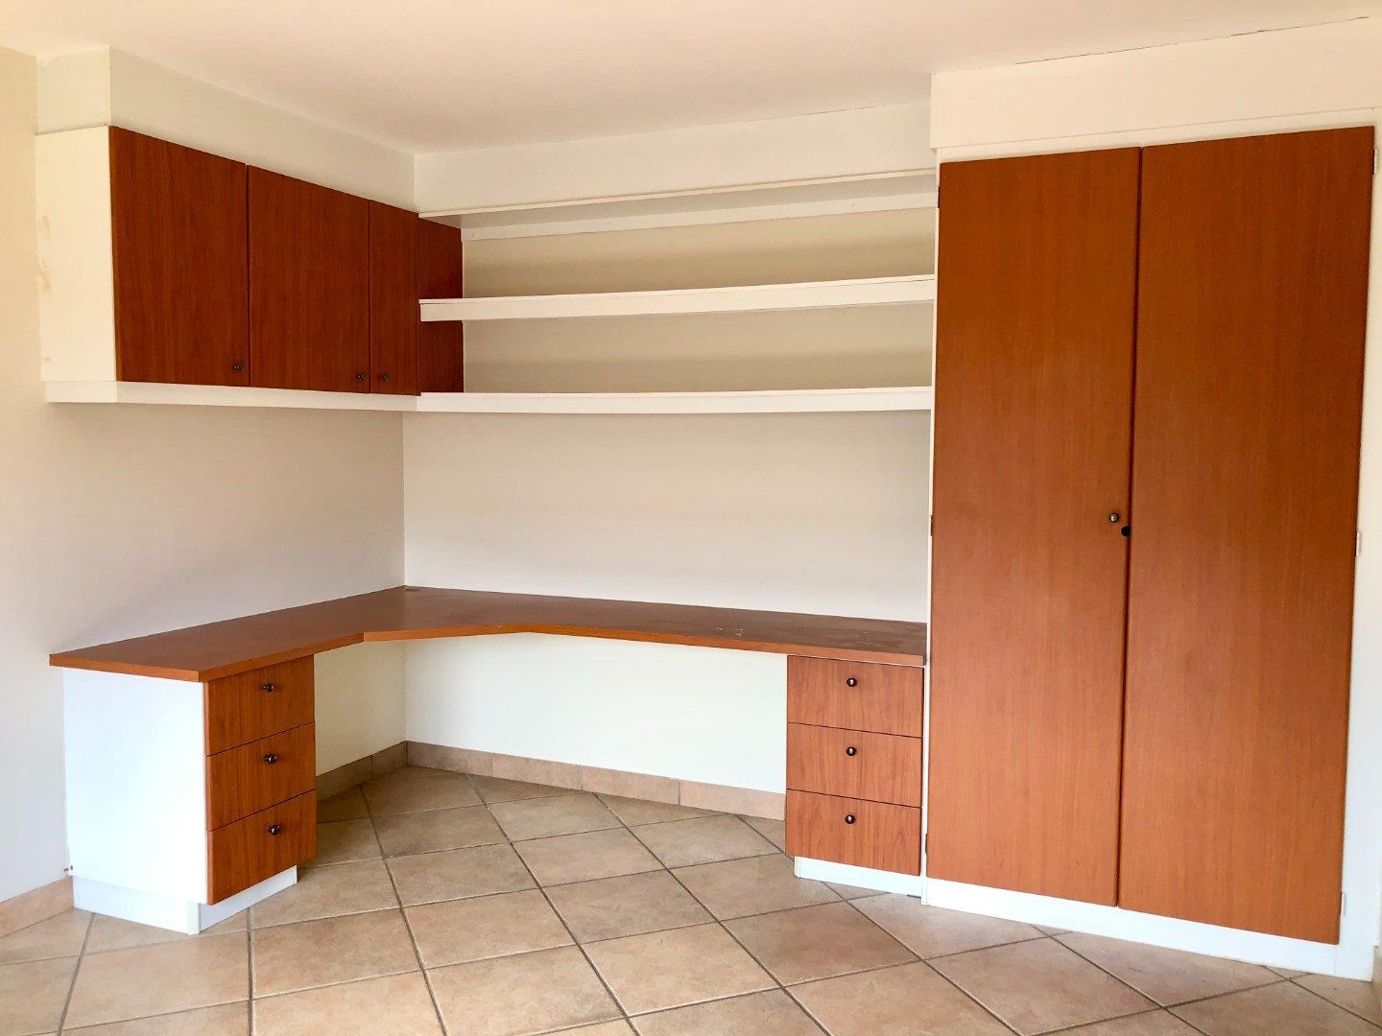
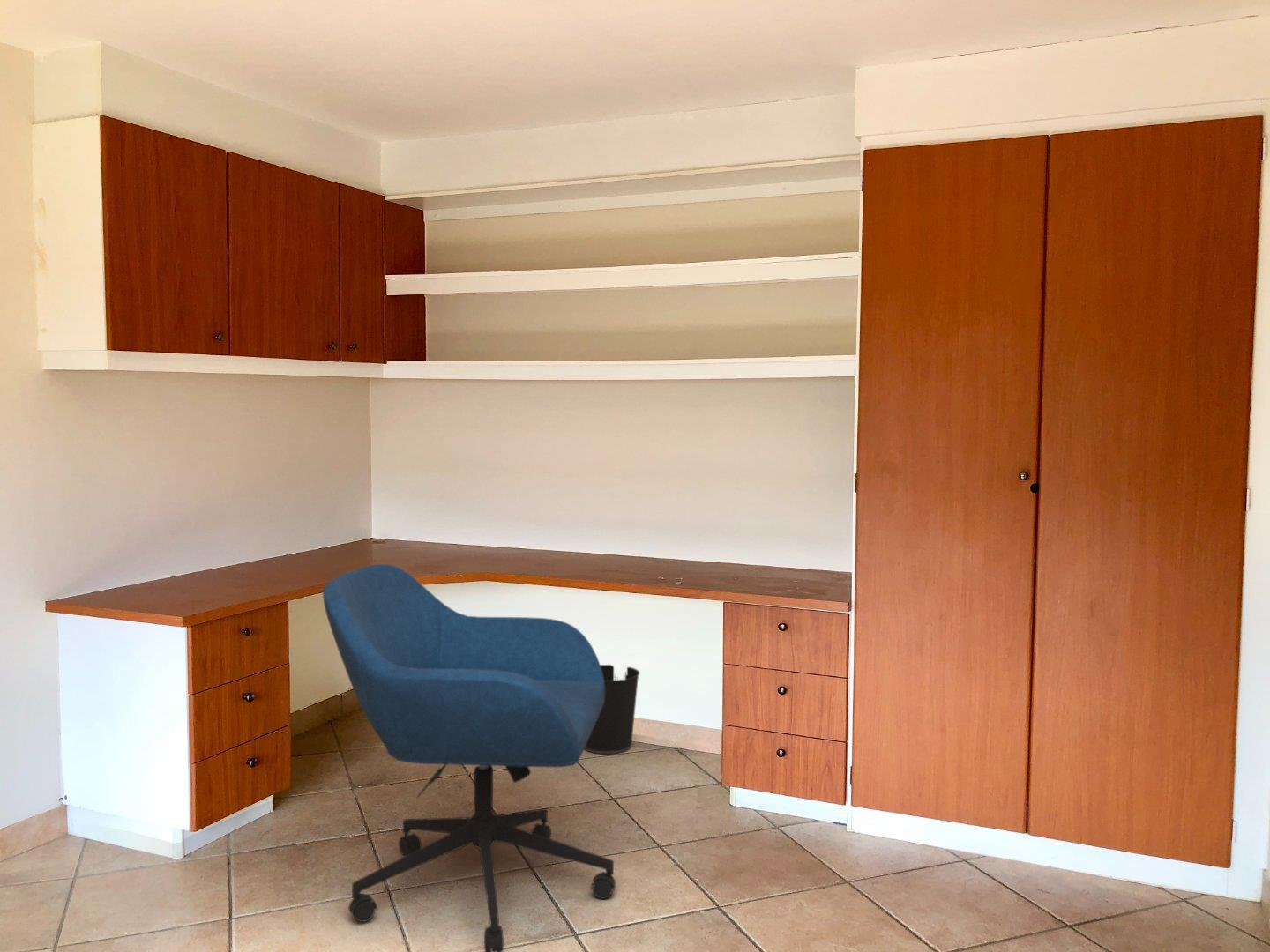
+ wastebasket [584,664,641,755]
+ office chair [322,563,616,952]
